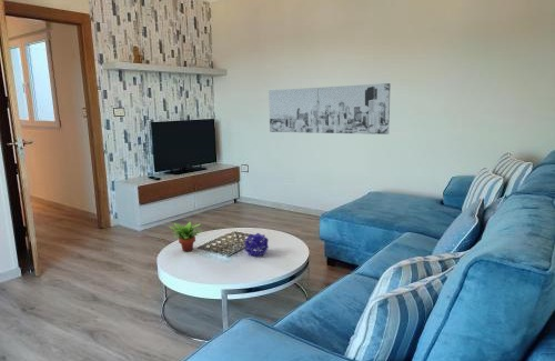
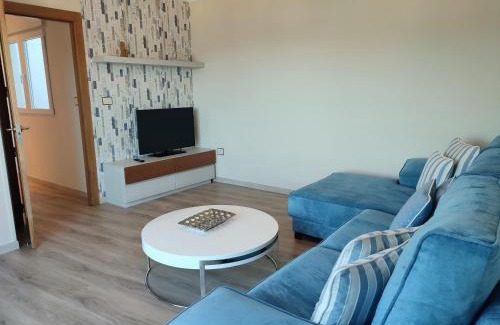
- decorative ball [243,232,270,258]
- succulent plant [168,220,204,252]
- wall art [268,82,392,136]
